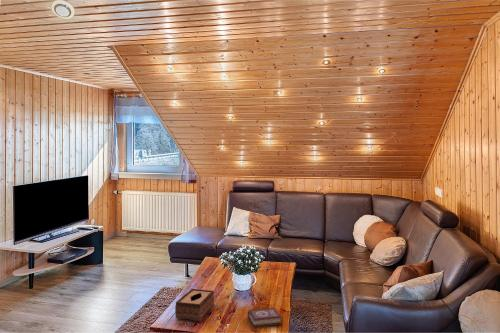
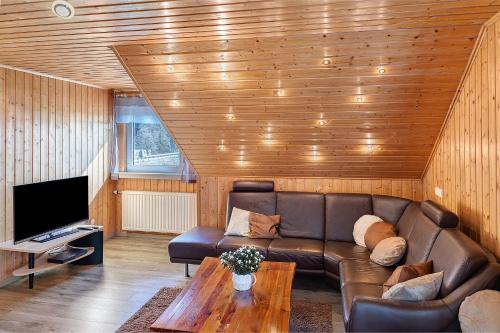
- tissue box [174,288,215,322]
- book [247,307,283,329]
